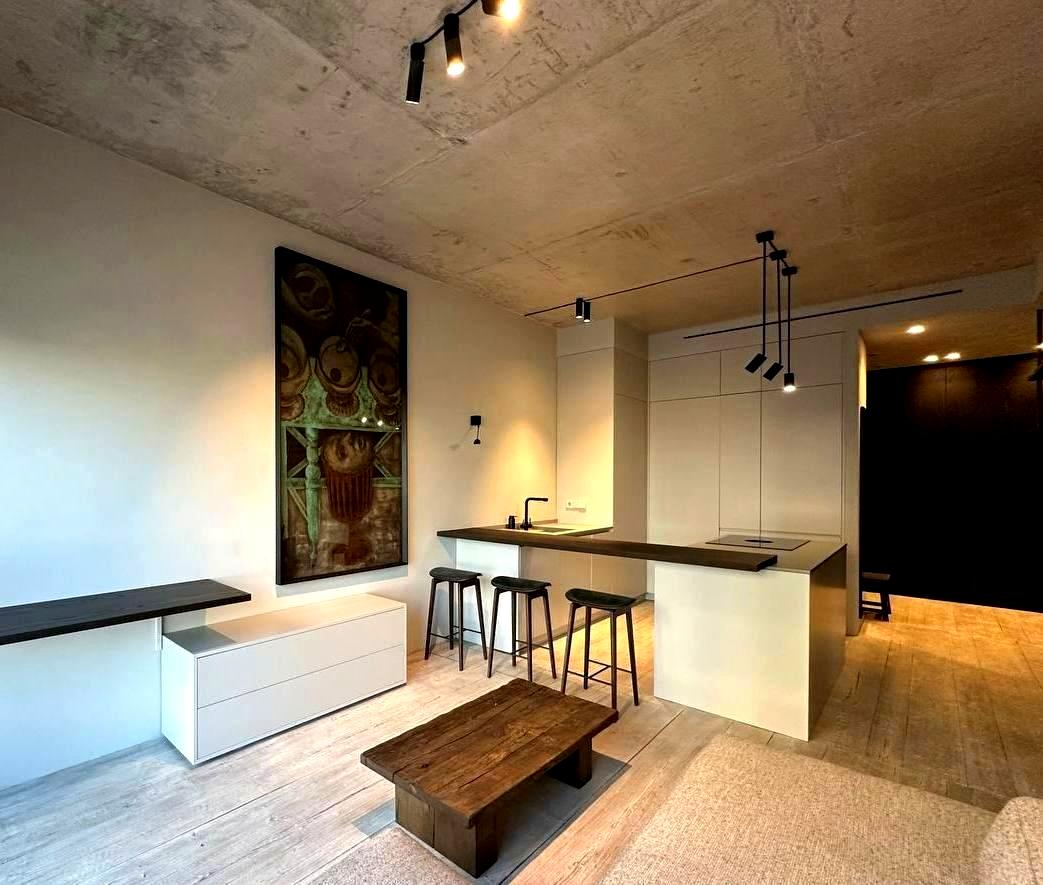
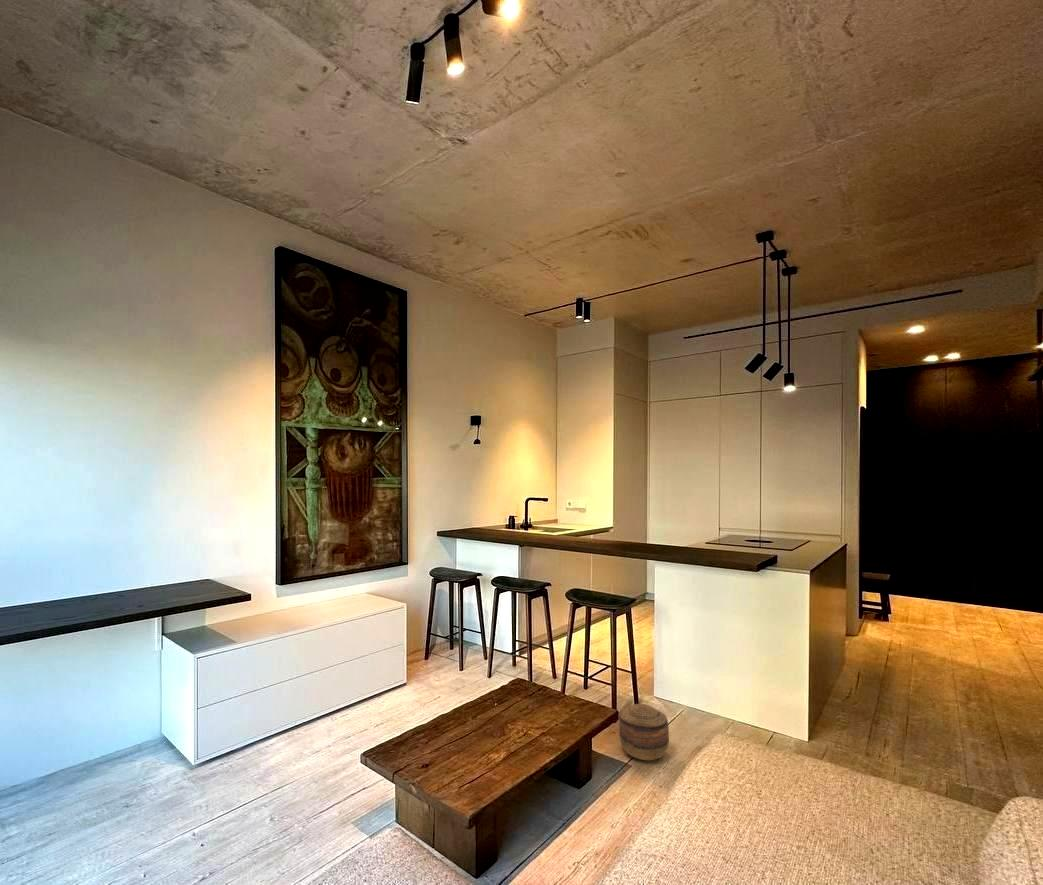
+ basket [618,703,670,761]
